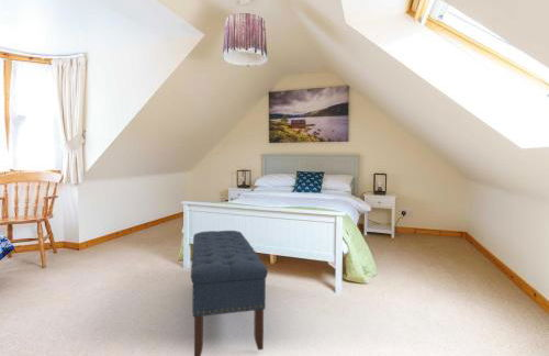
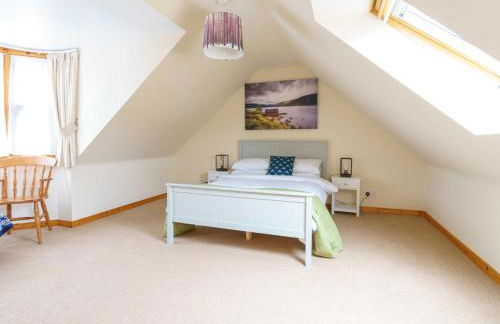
- bench [190,230,269,356]
